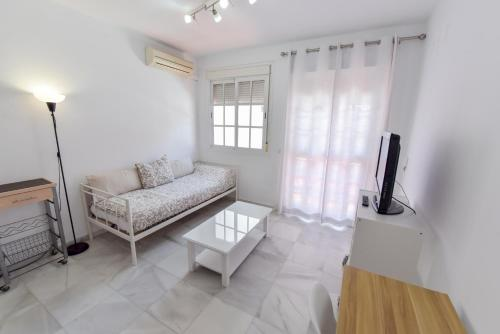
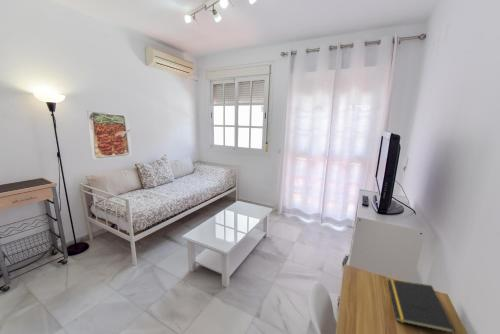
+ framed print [86,110,133,161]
+ notepad [386,278,456,334]
